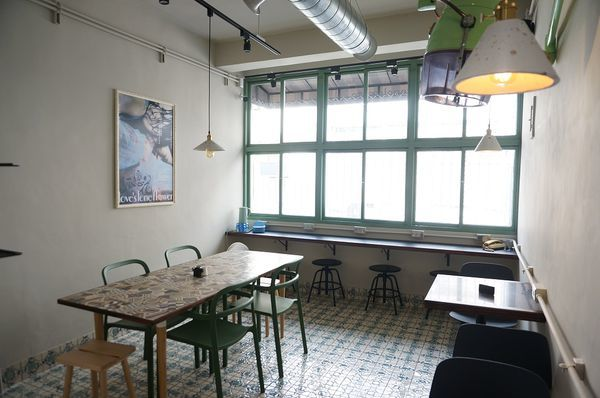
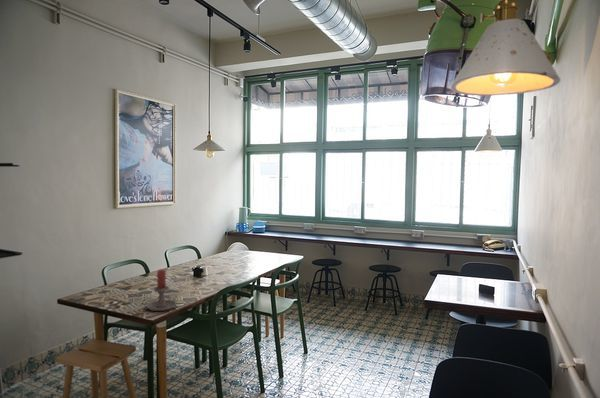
+ candle holder [146,268,178,312]
